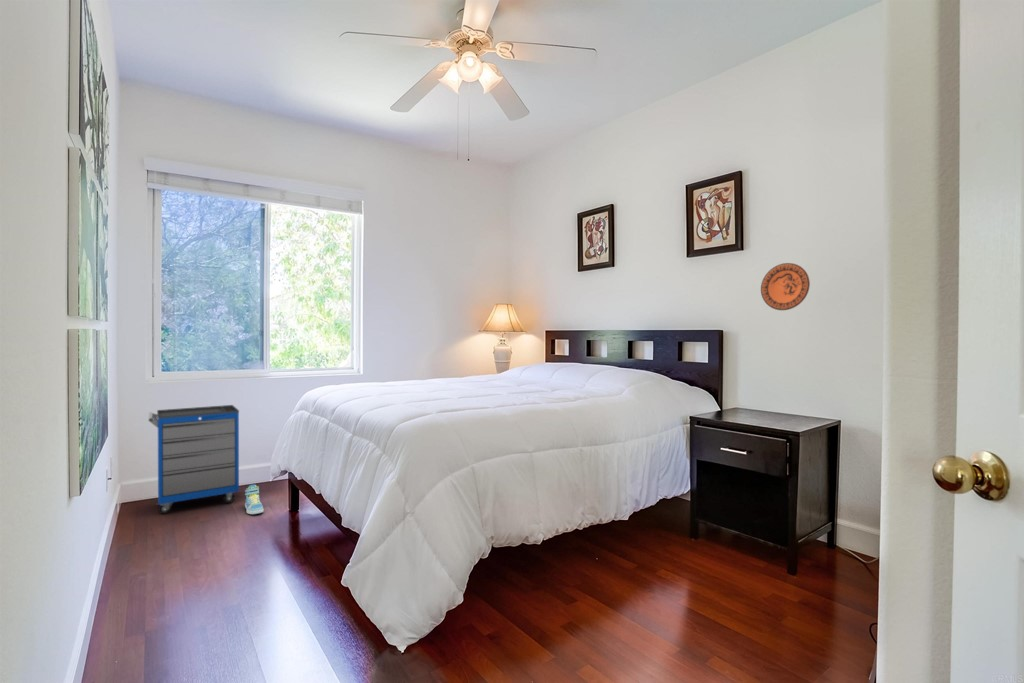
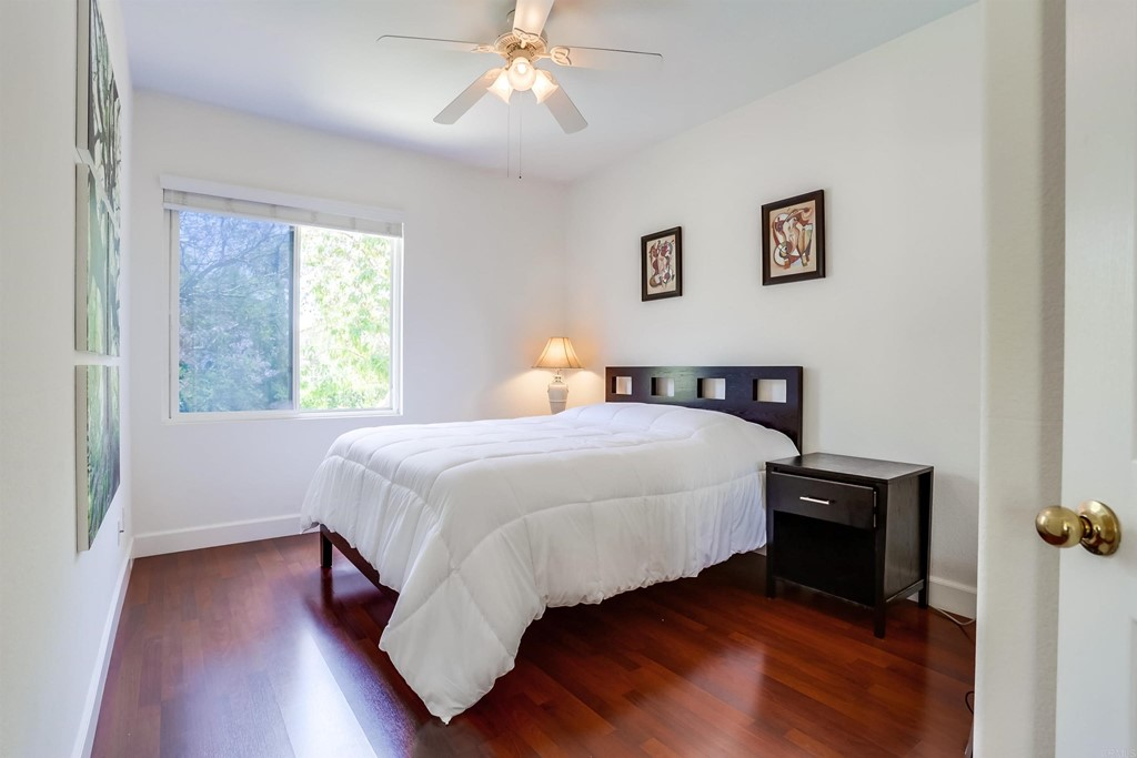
- decorative plate [760,262,811,311]
- sneaker [244,484,265,515]
- cabinet [147,404,240,515]
